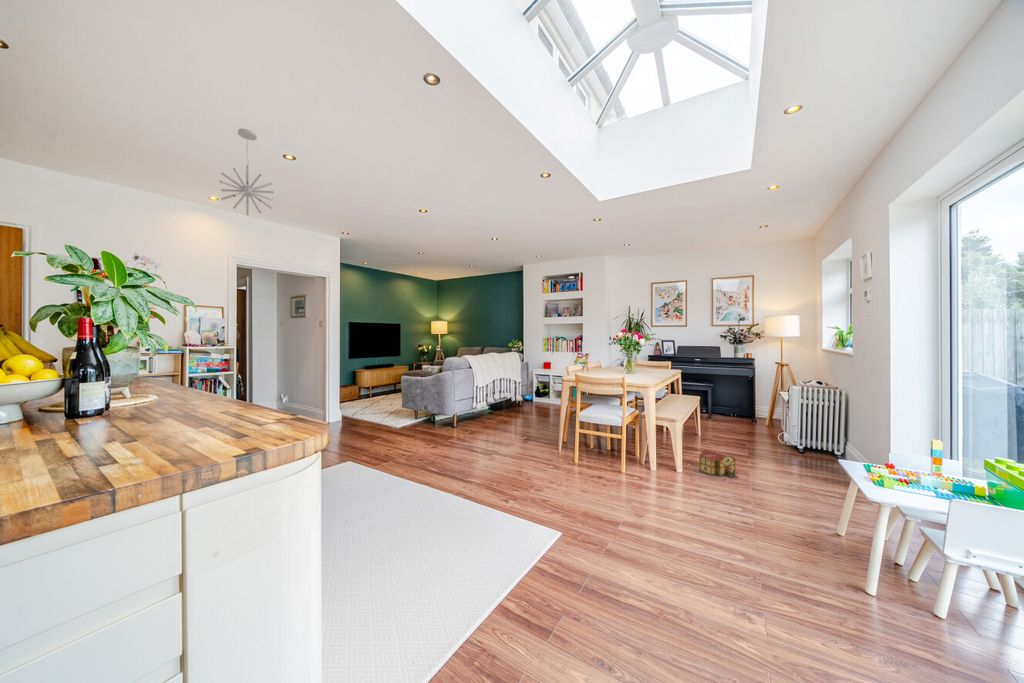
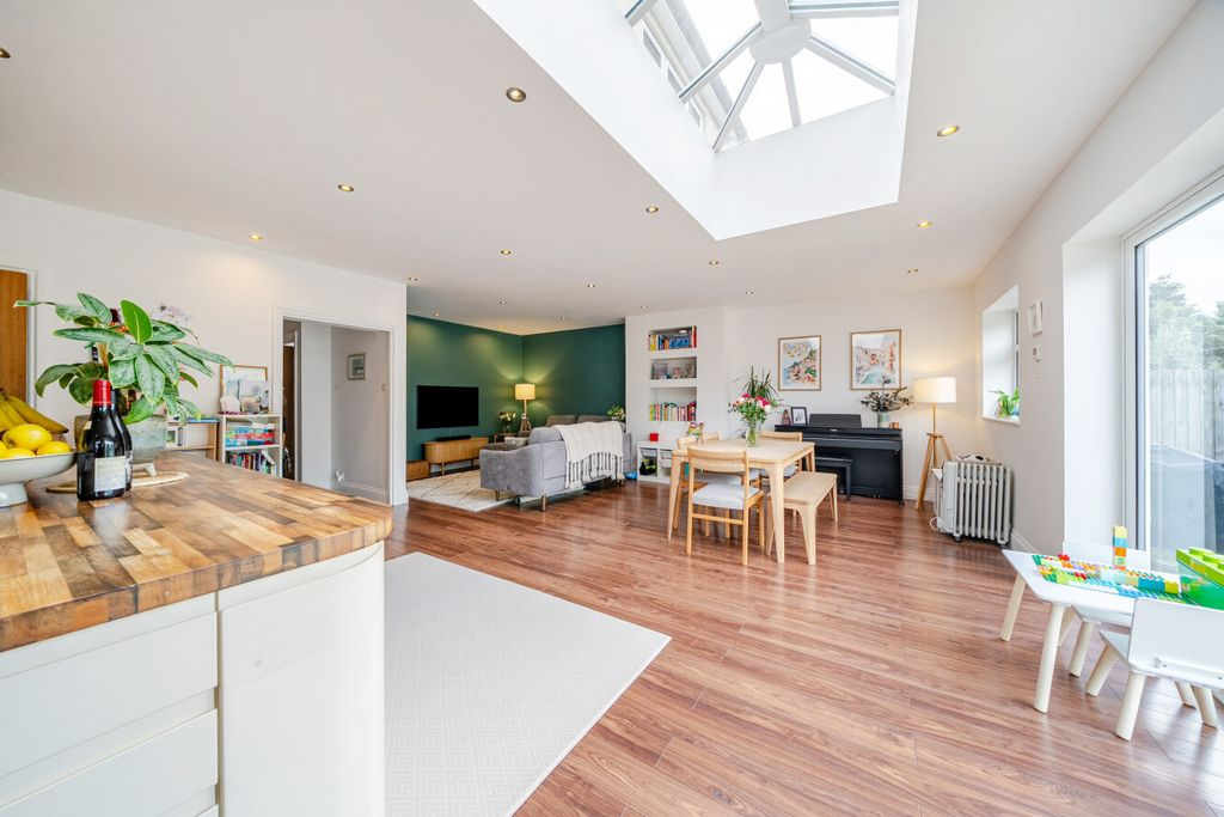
- pendant light [219,128,275,217]
- toy house [697,448,739,479]
